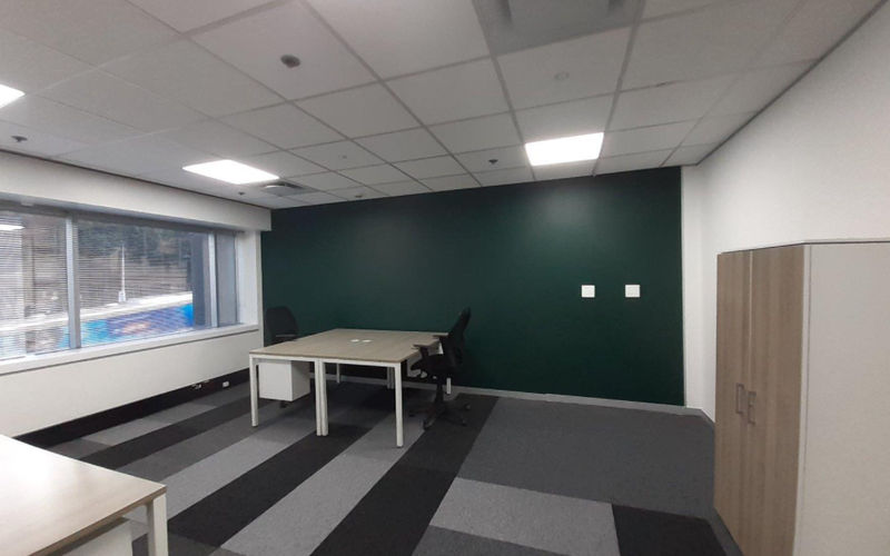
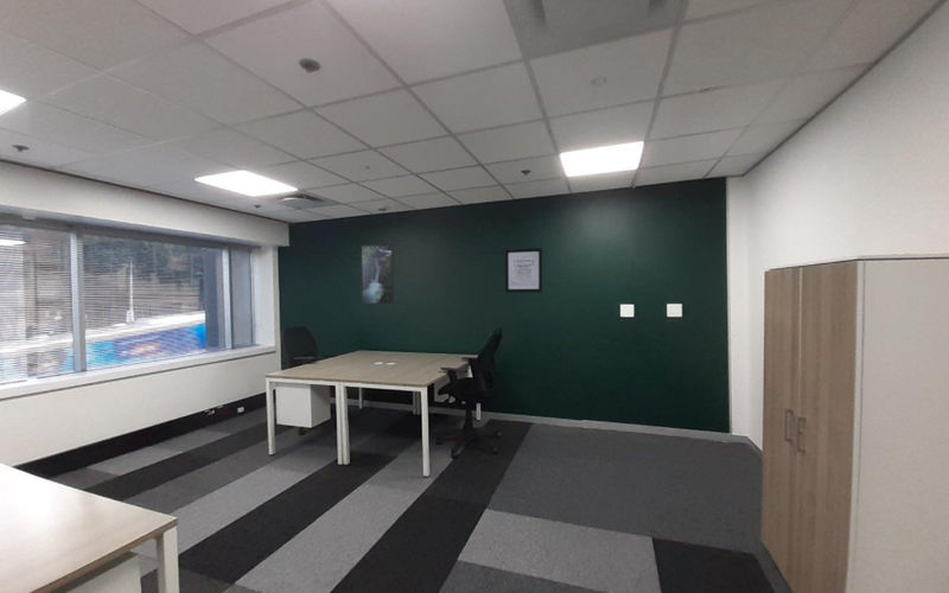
+ wall art [504,247,543,294]
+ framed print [359,242,395,305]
